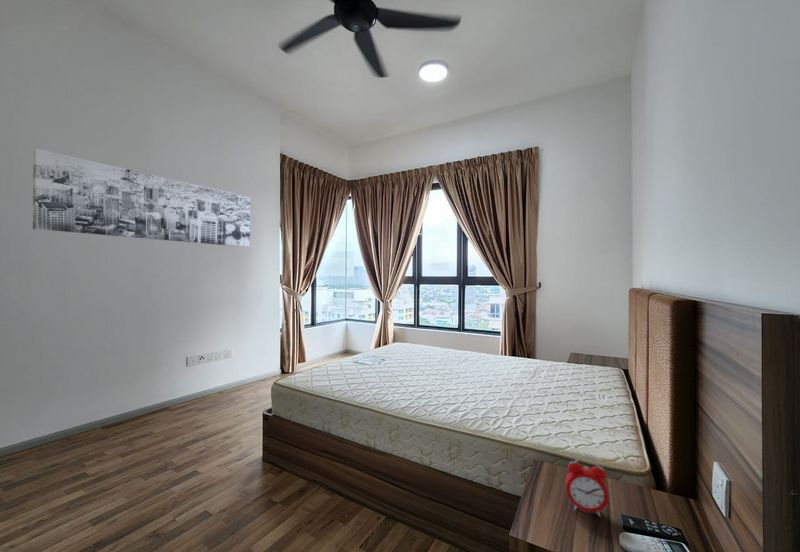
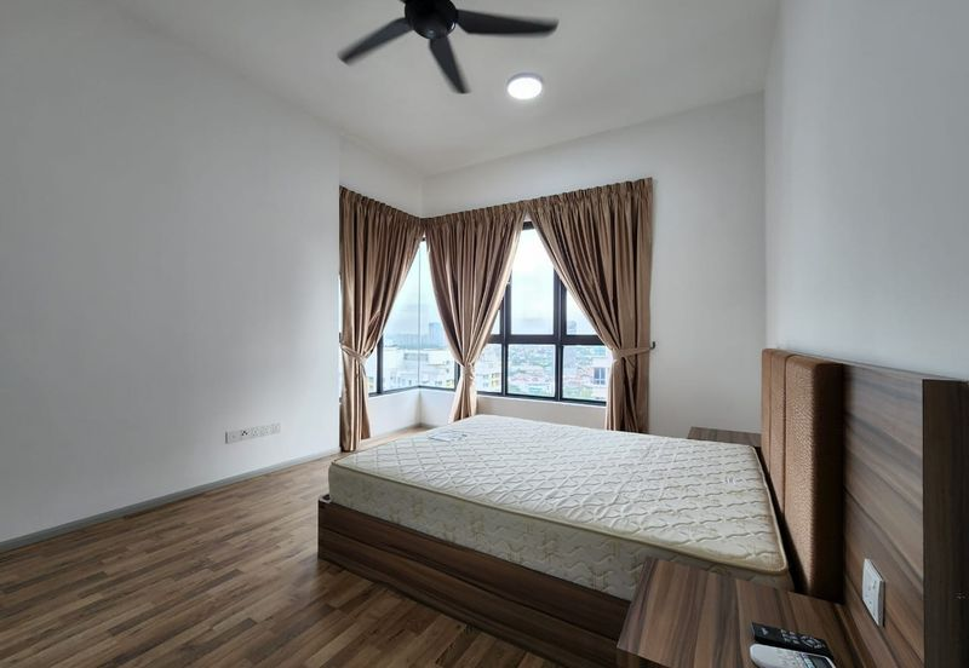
- alarm clock [565,455,610,518]
- wall art [32,147,251,248]
